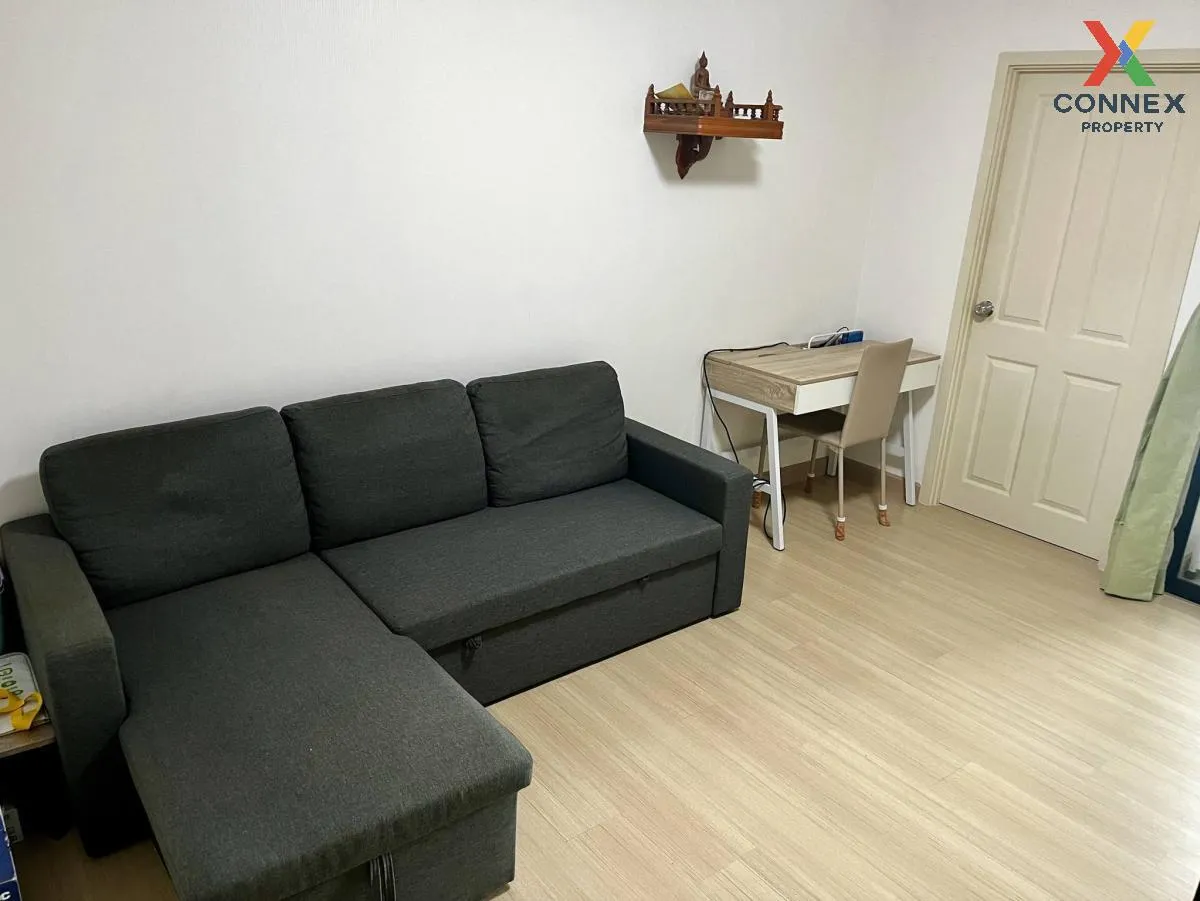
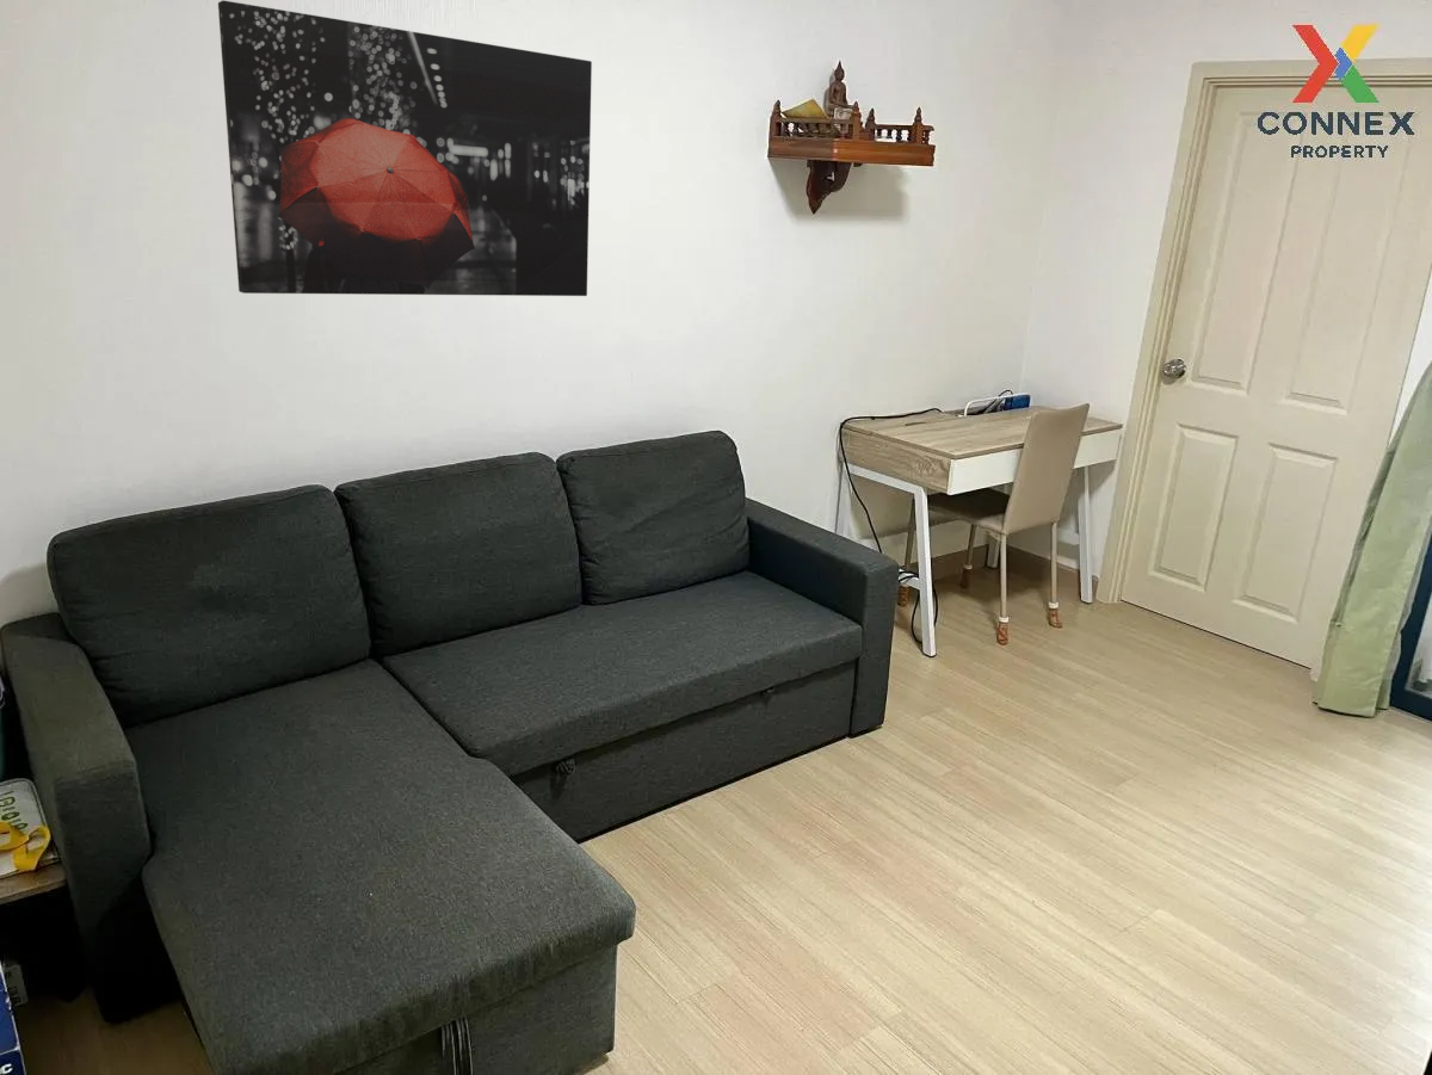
+ wall art [217,0,593,297]
